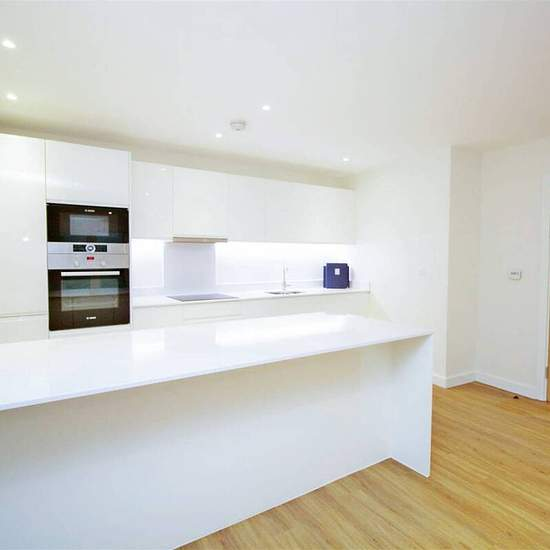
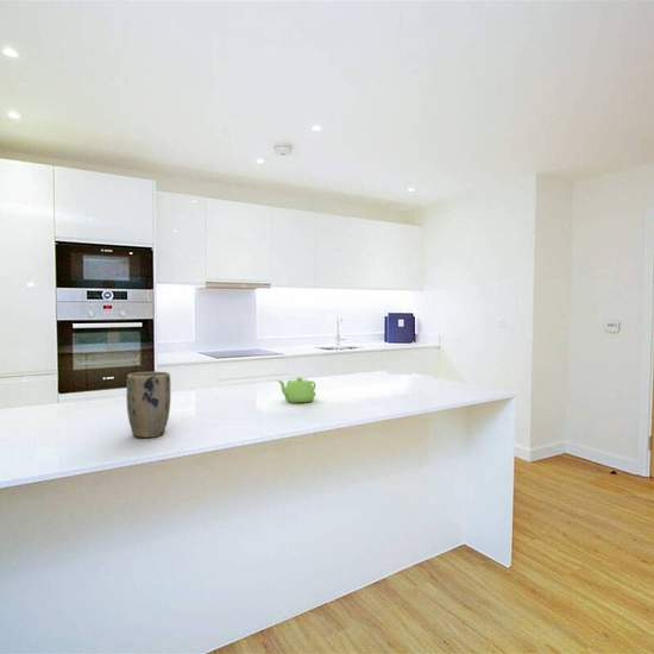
+ plant pot [125,371,171,439]
+ teapot [277,376,316,403]
